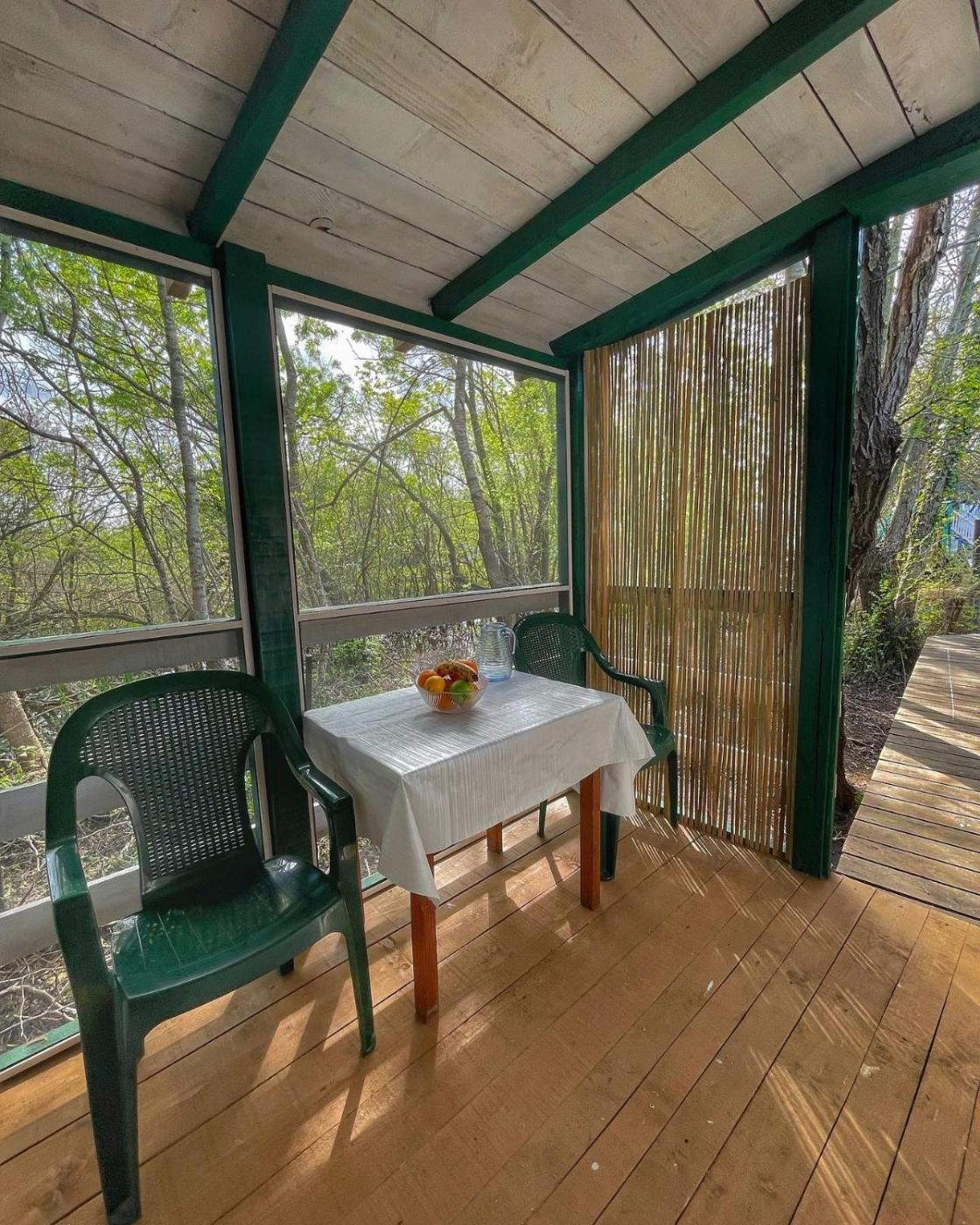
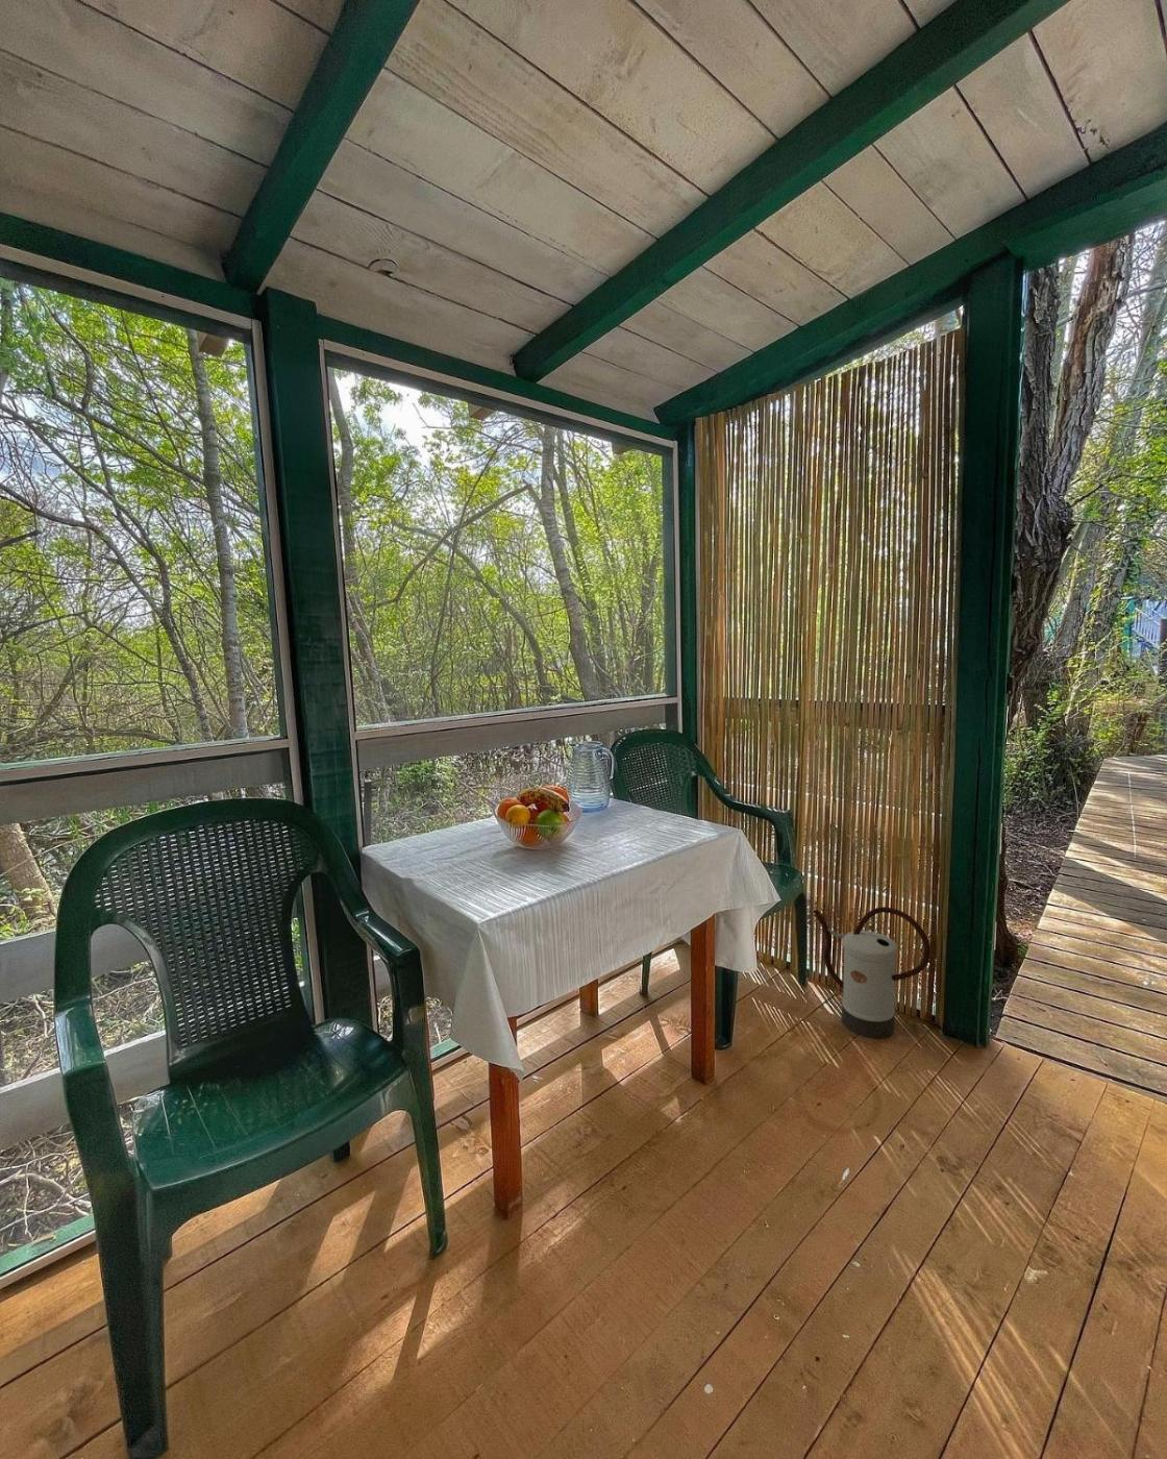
+ watering can [813,905,931,1039]
